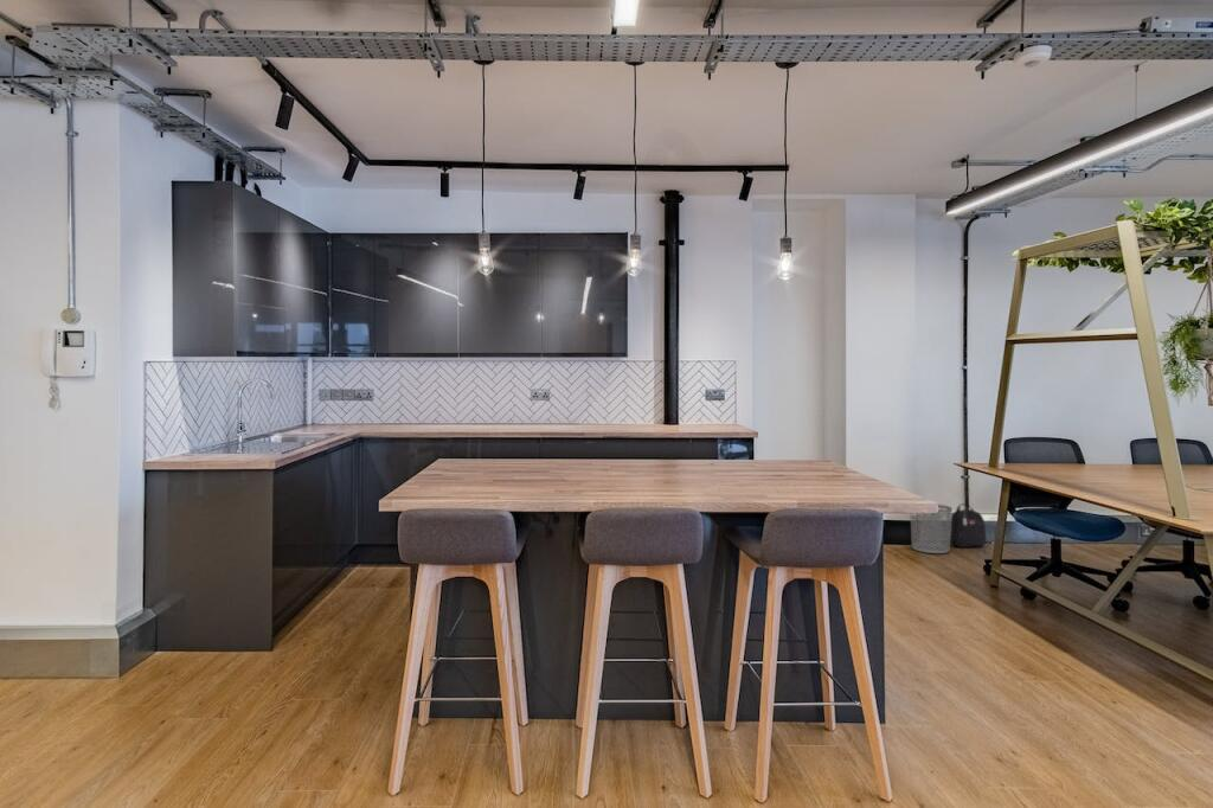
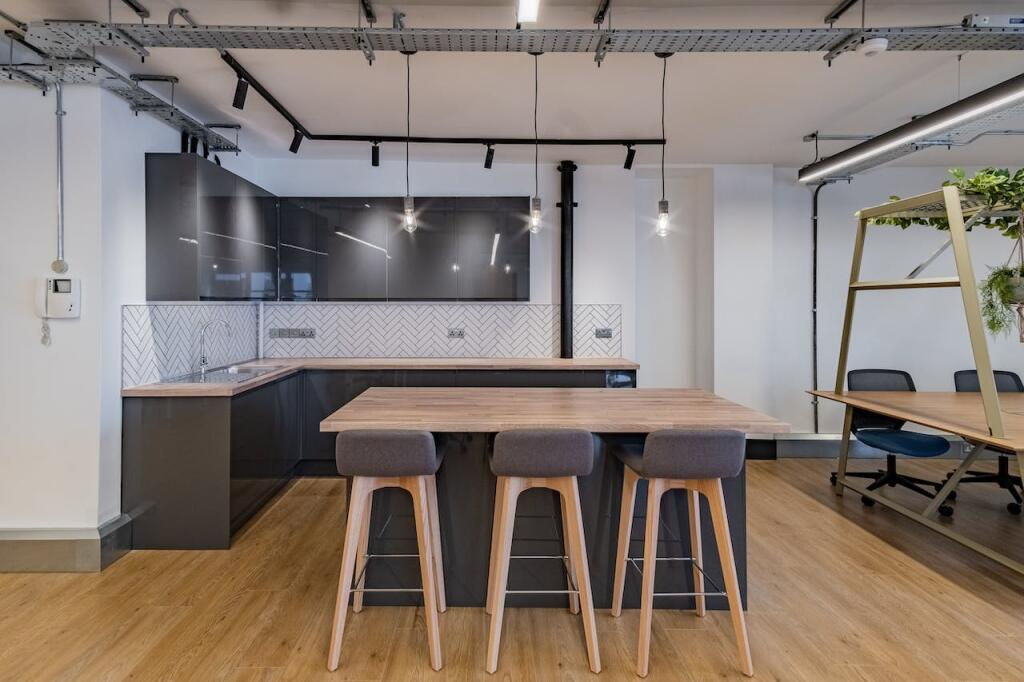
- waste bin [910,504,954,554]
- backpack [949,502,987,549]
